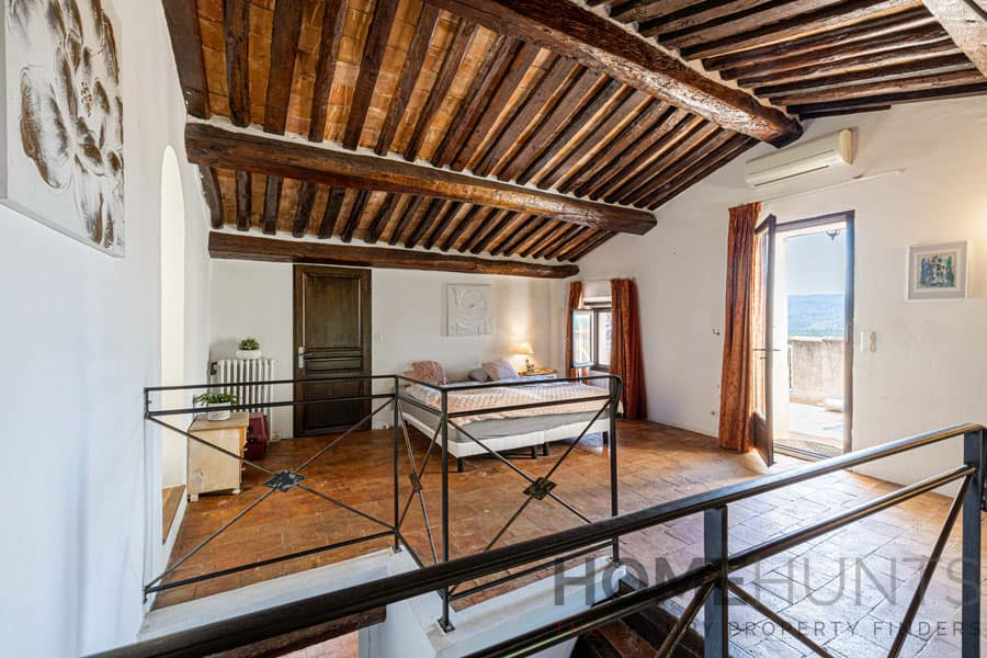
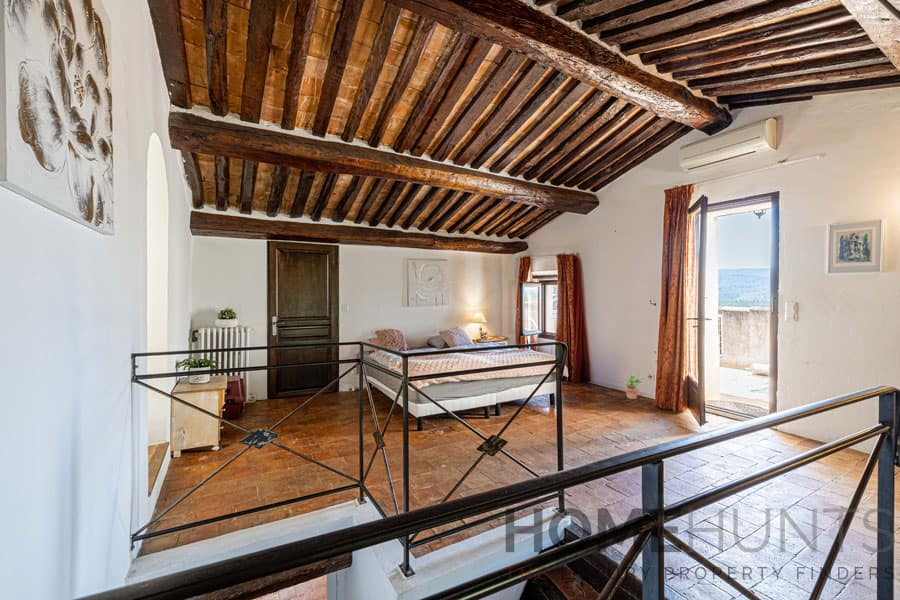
+ potted plant [620,373,644,400]
